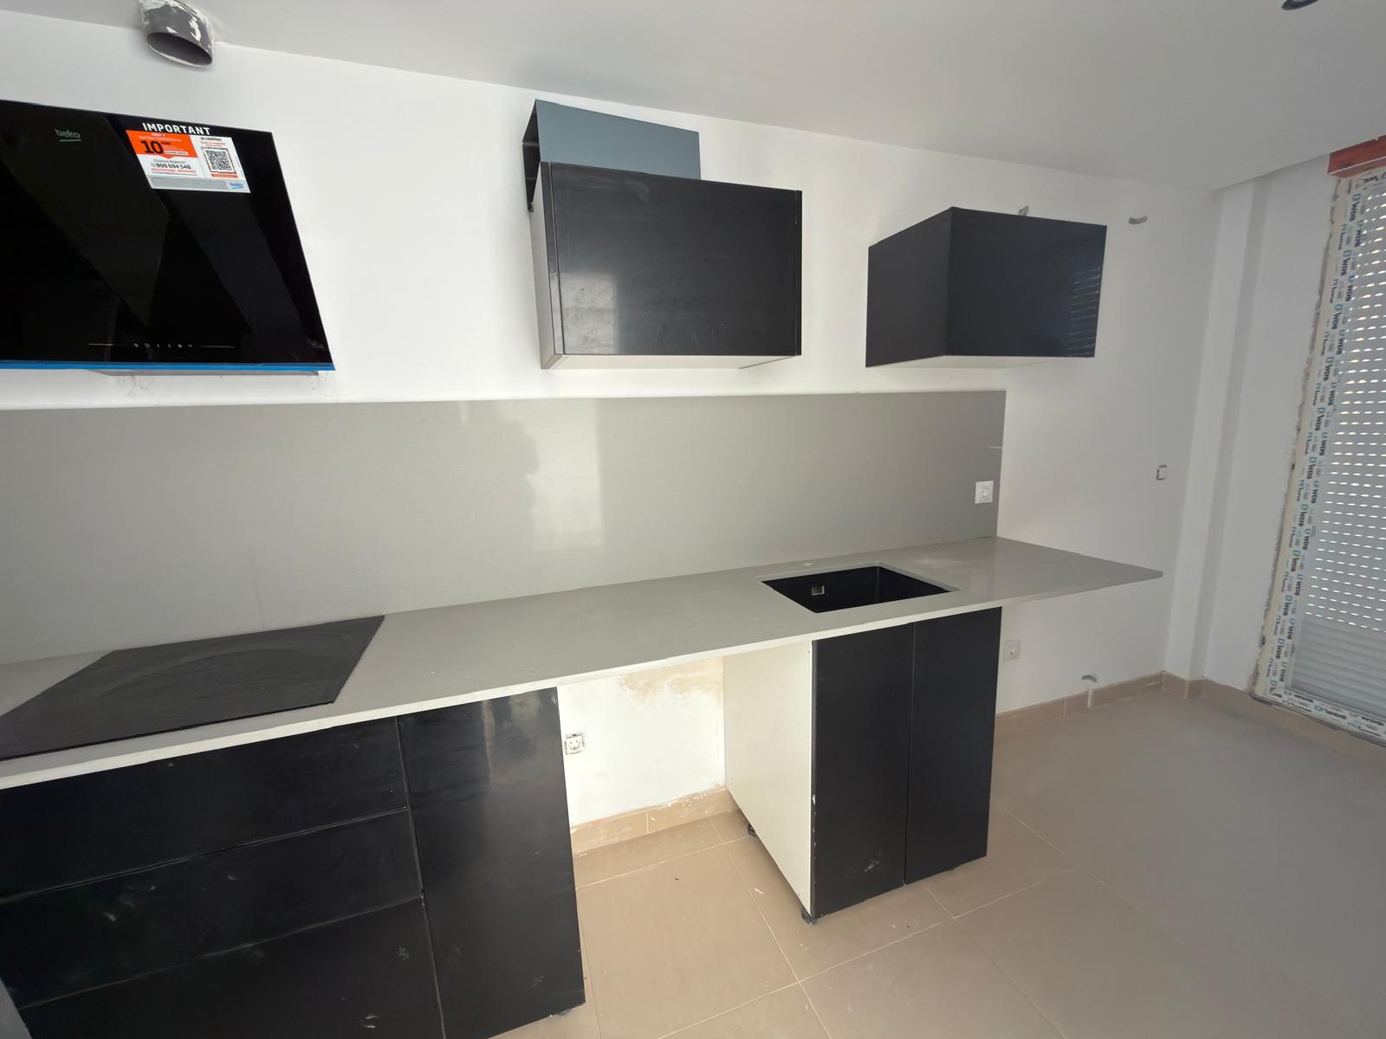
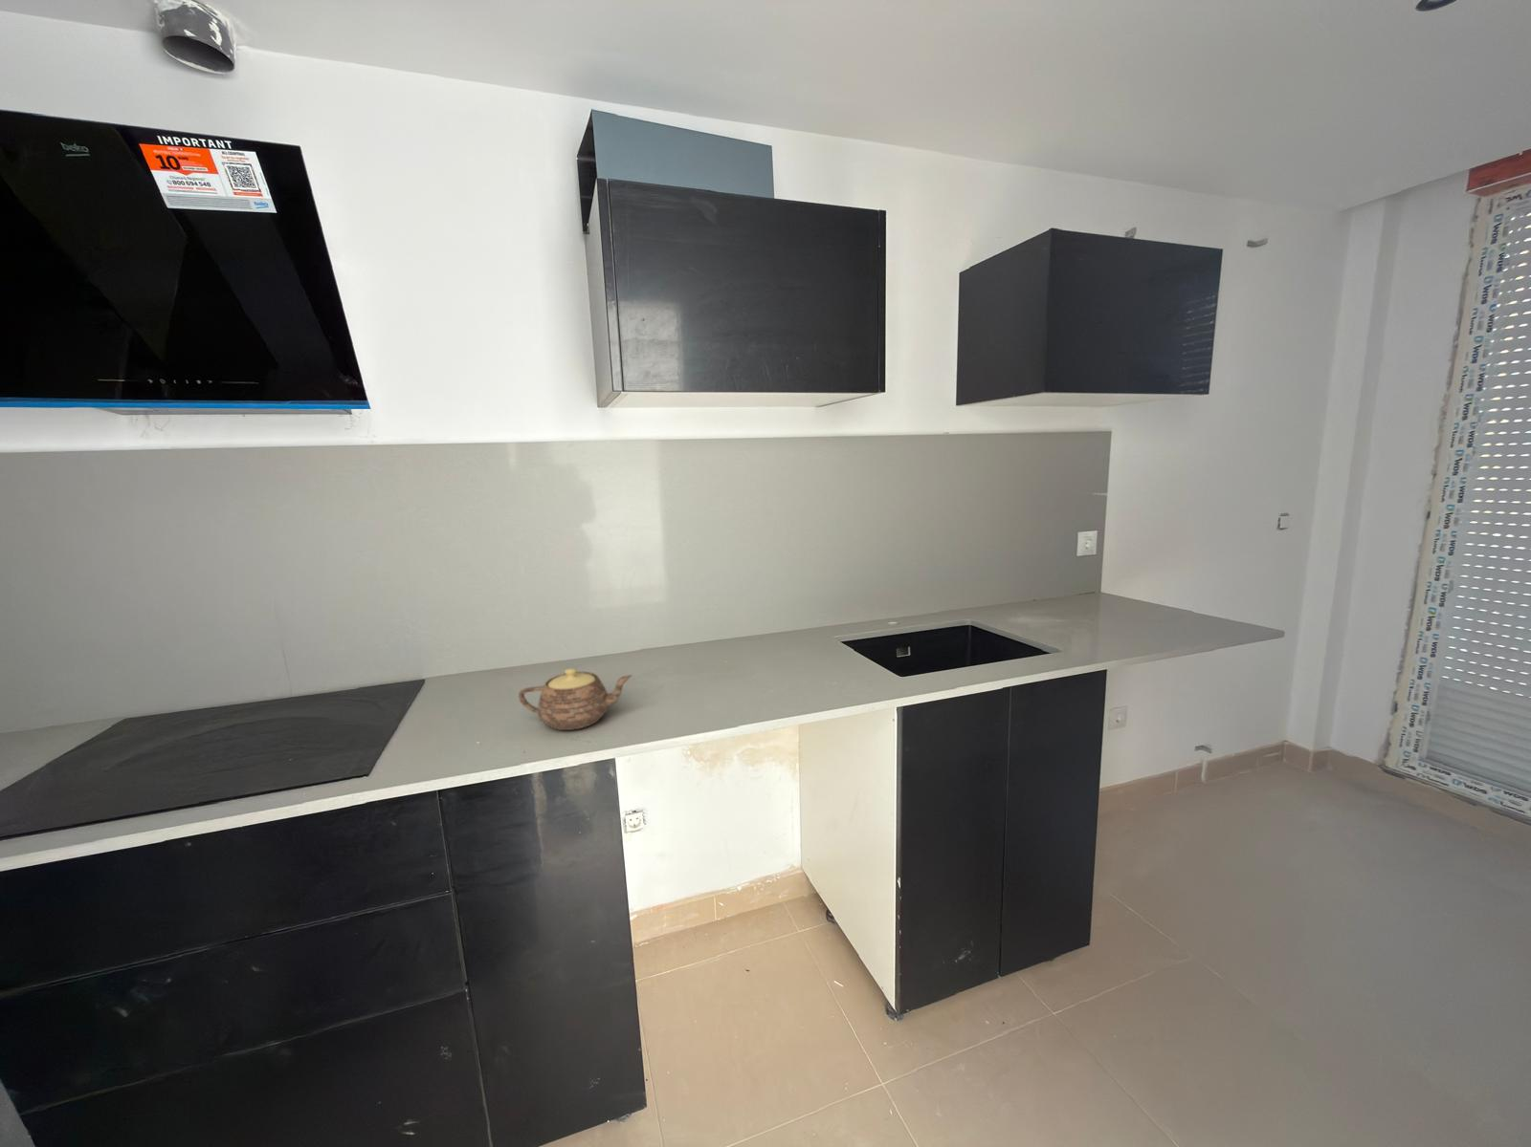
+ teapot [517,667,633,731]
